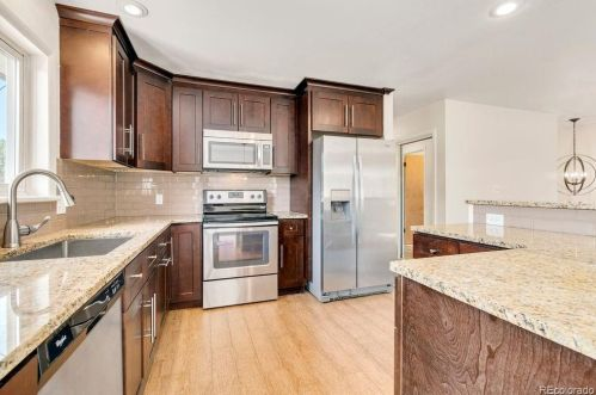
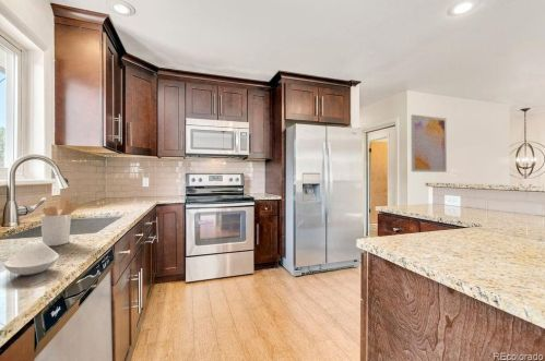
+ spoon rest [3,240,60,276]
+ wall art [410,113,448,173]
+ utensil holder [39,198,85,248]
